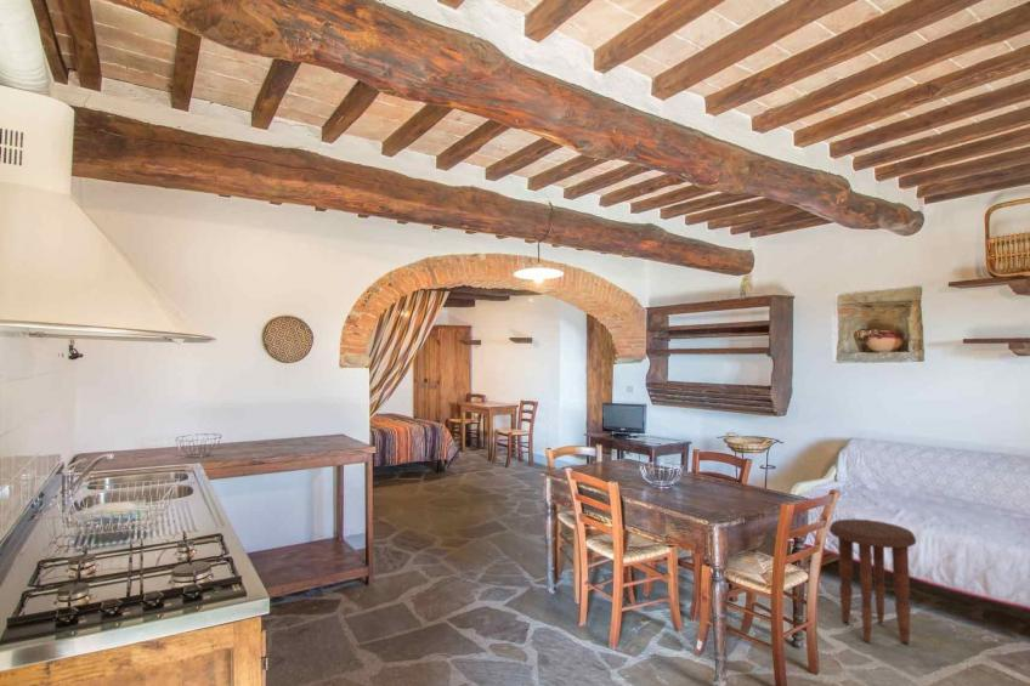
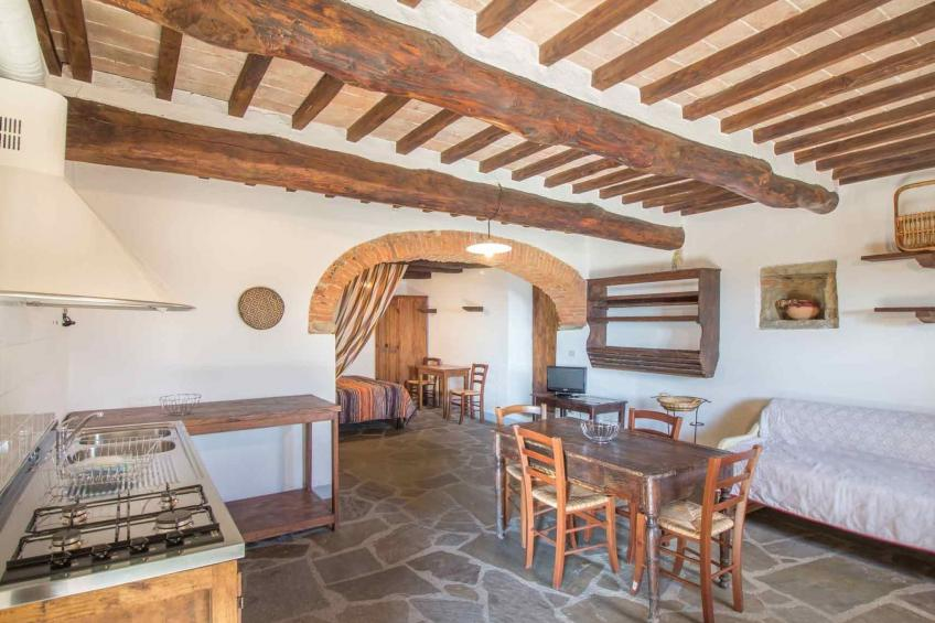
- side table [828,518,917,646]
